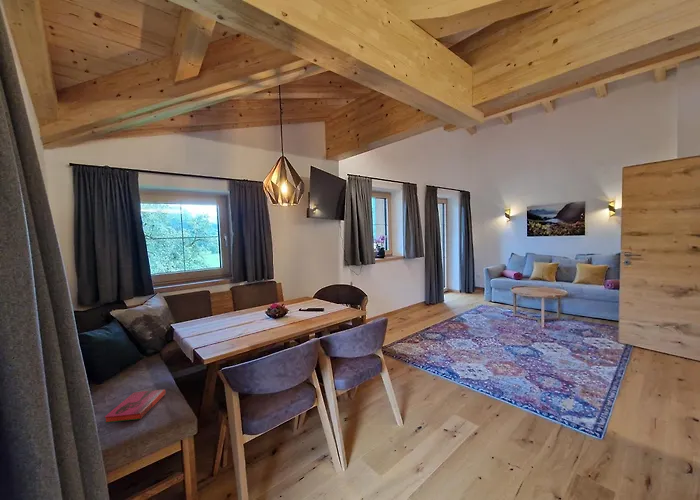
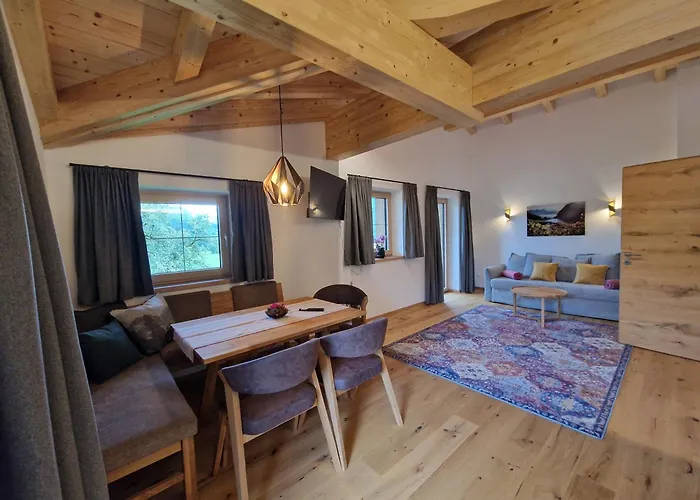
- hardback book [104,388,166,424]
